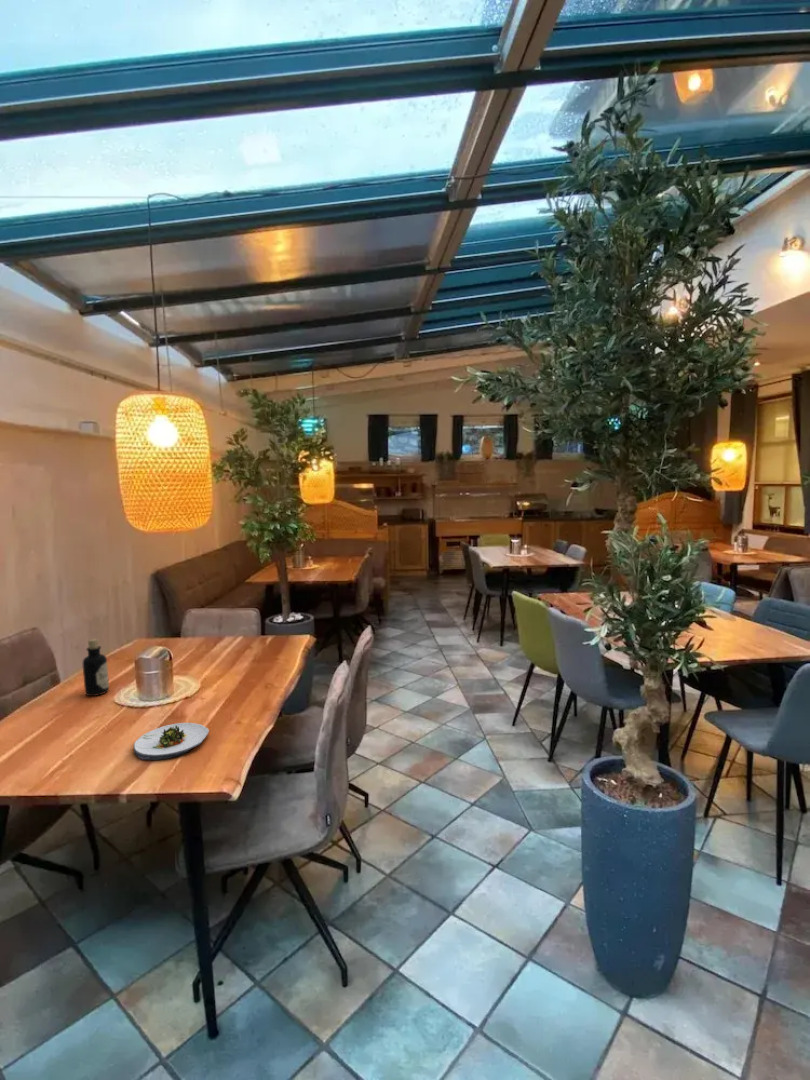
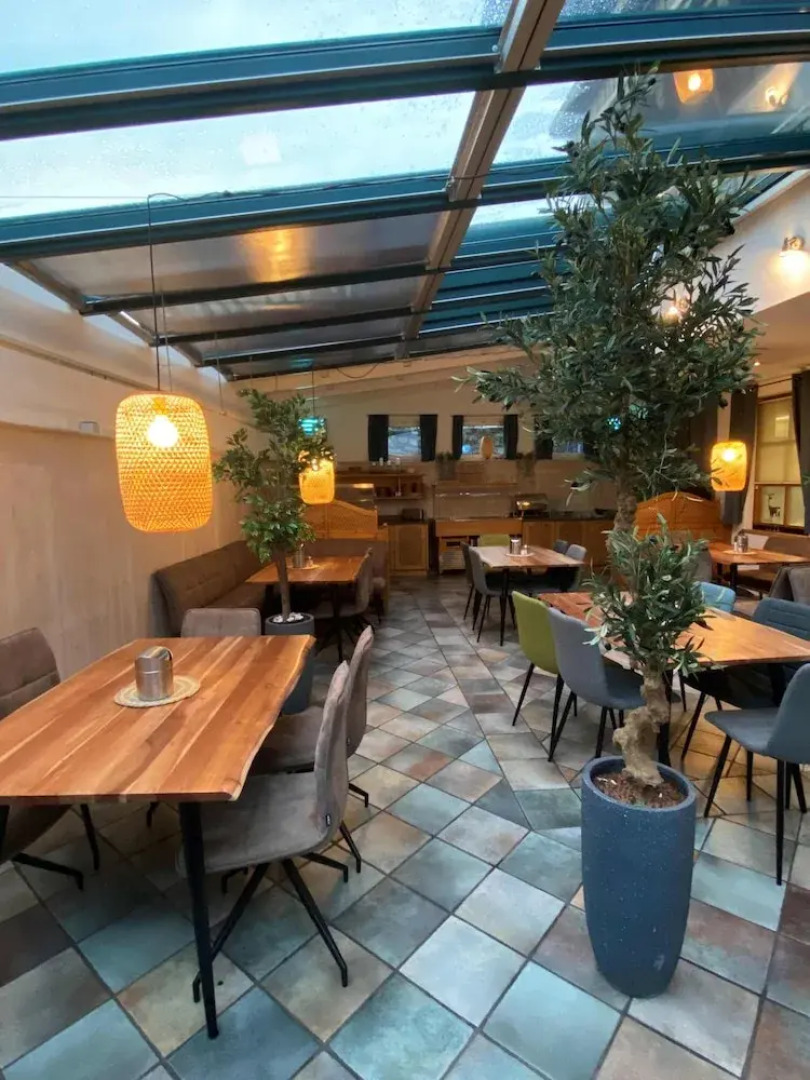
- salad plate [133,722,210,761]
- bottle [82,638,110,697]
